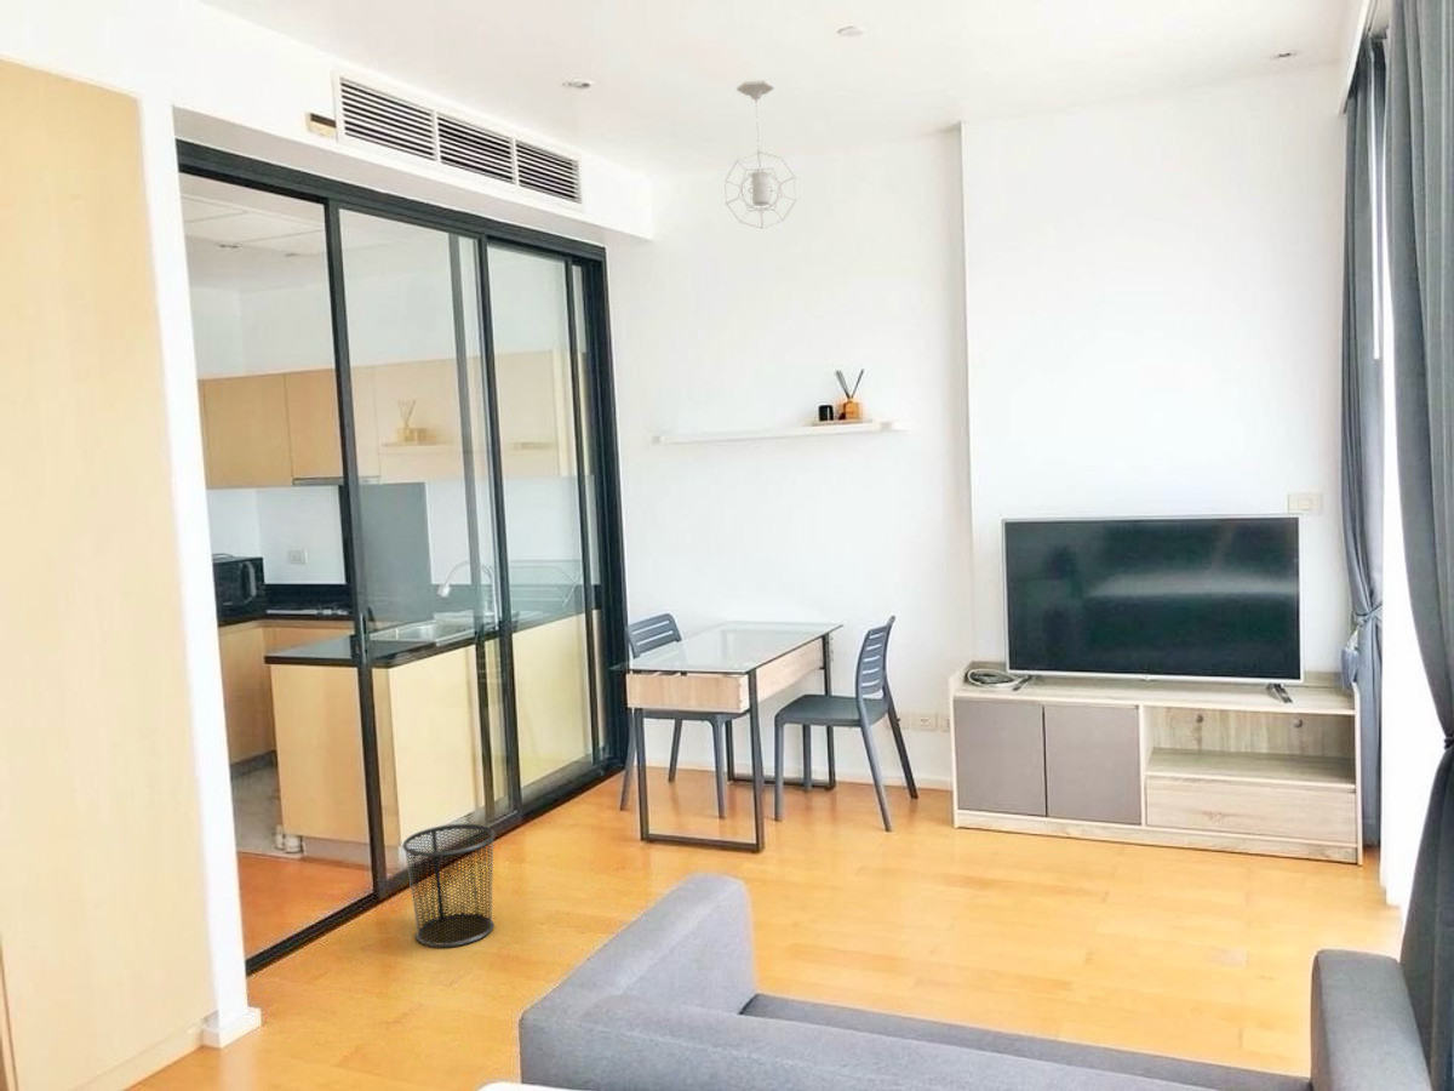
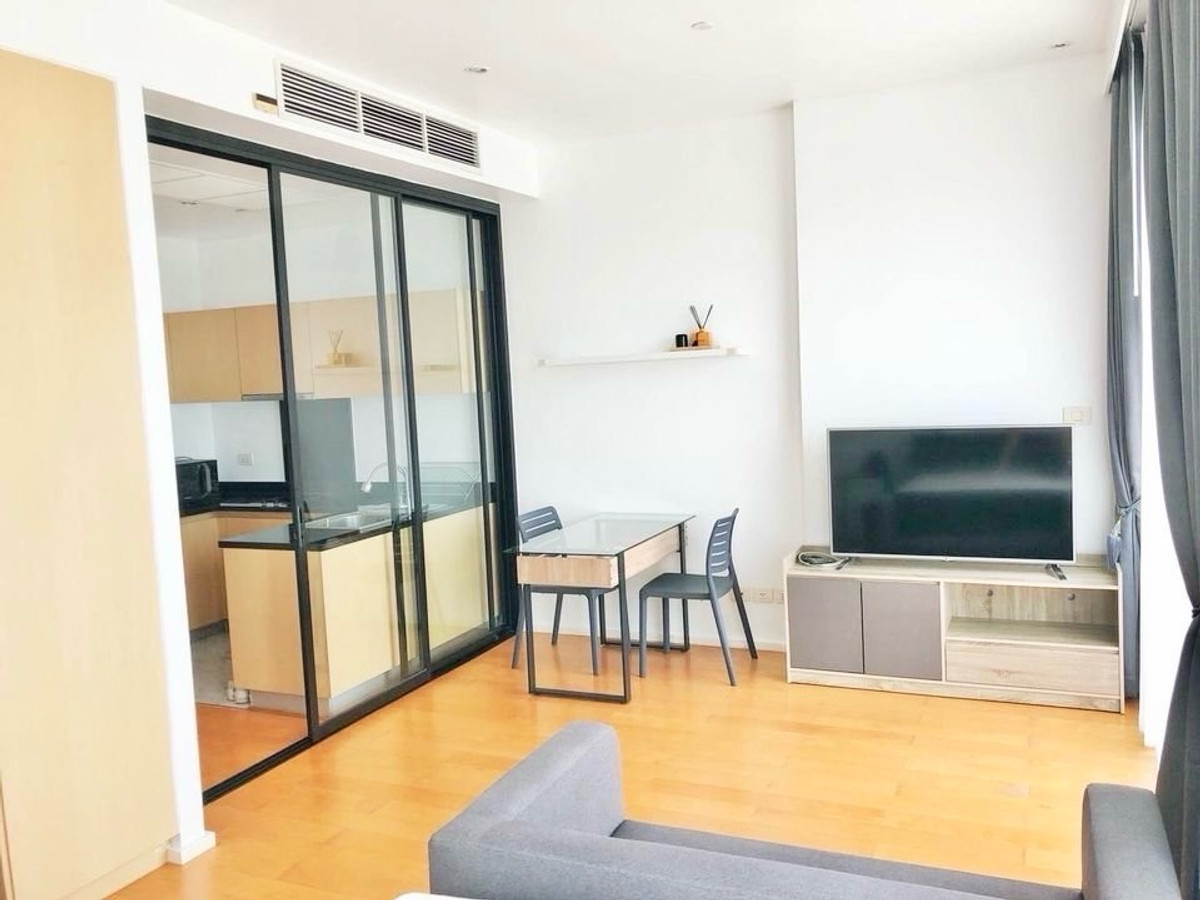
- waste bin [401,823,497,948]
- pendant light [723,79,797,230]
